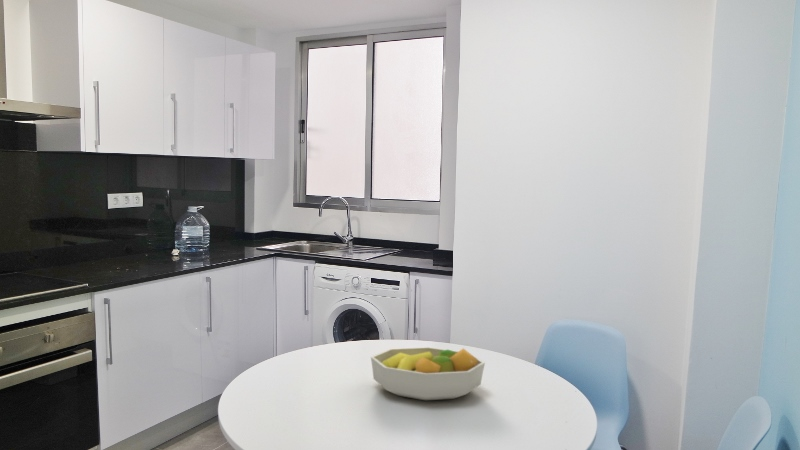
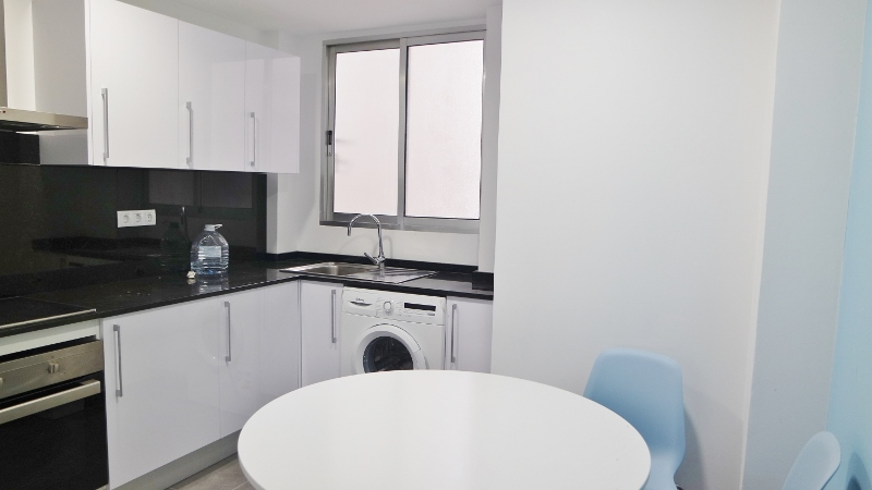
- fruit bowl [370,346,486,401]
